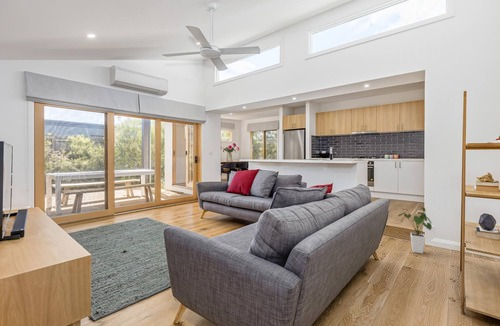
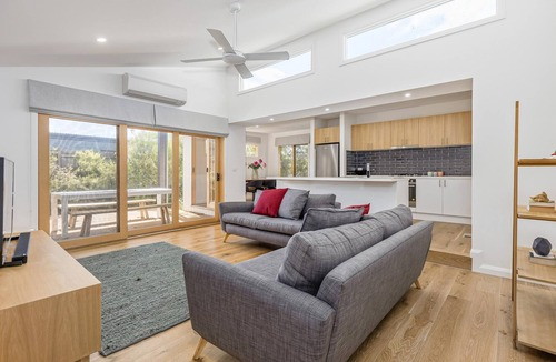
- house plant [396,206,433,255]
